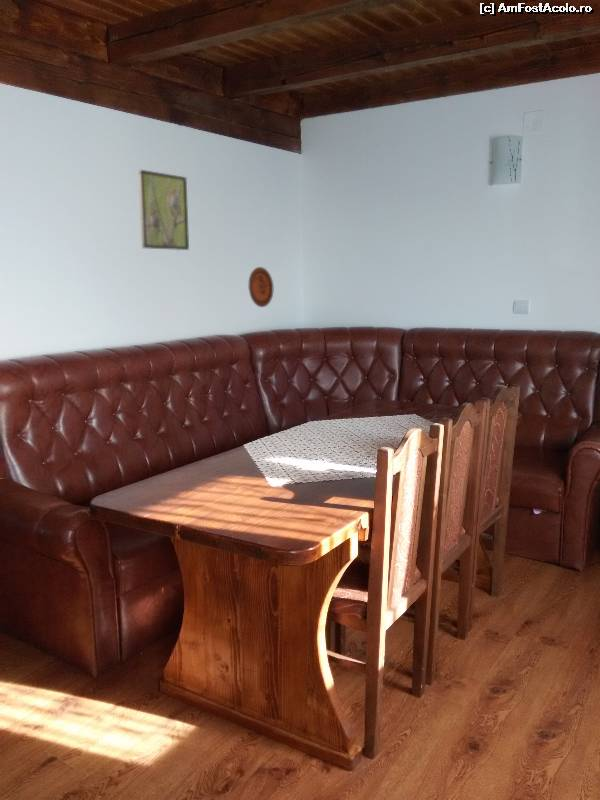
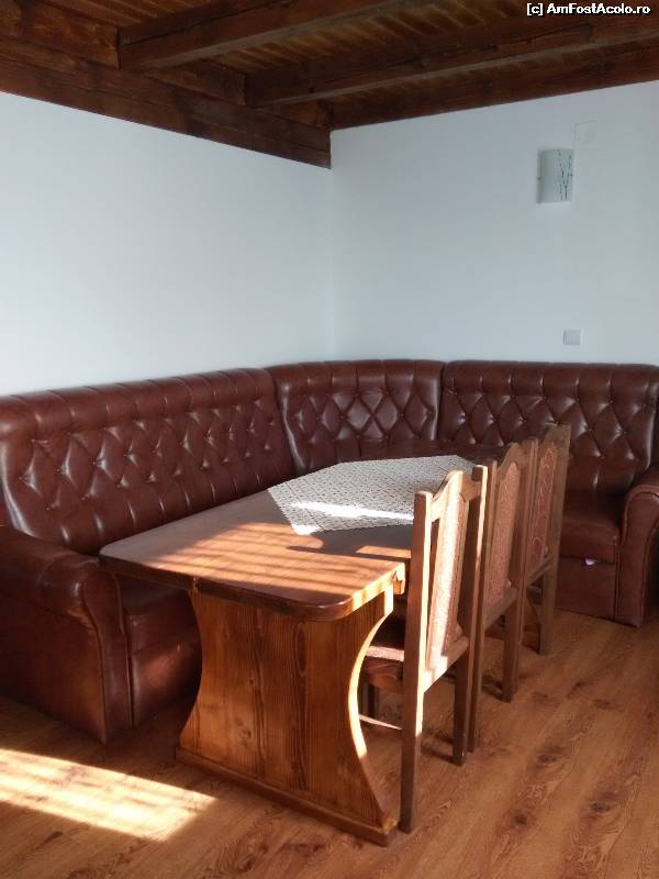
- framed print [137,169,190,251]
- decorative plate [248,266,274,308]
